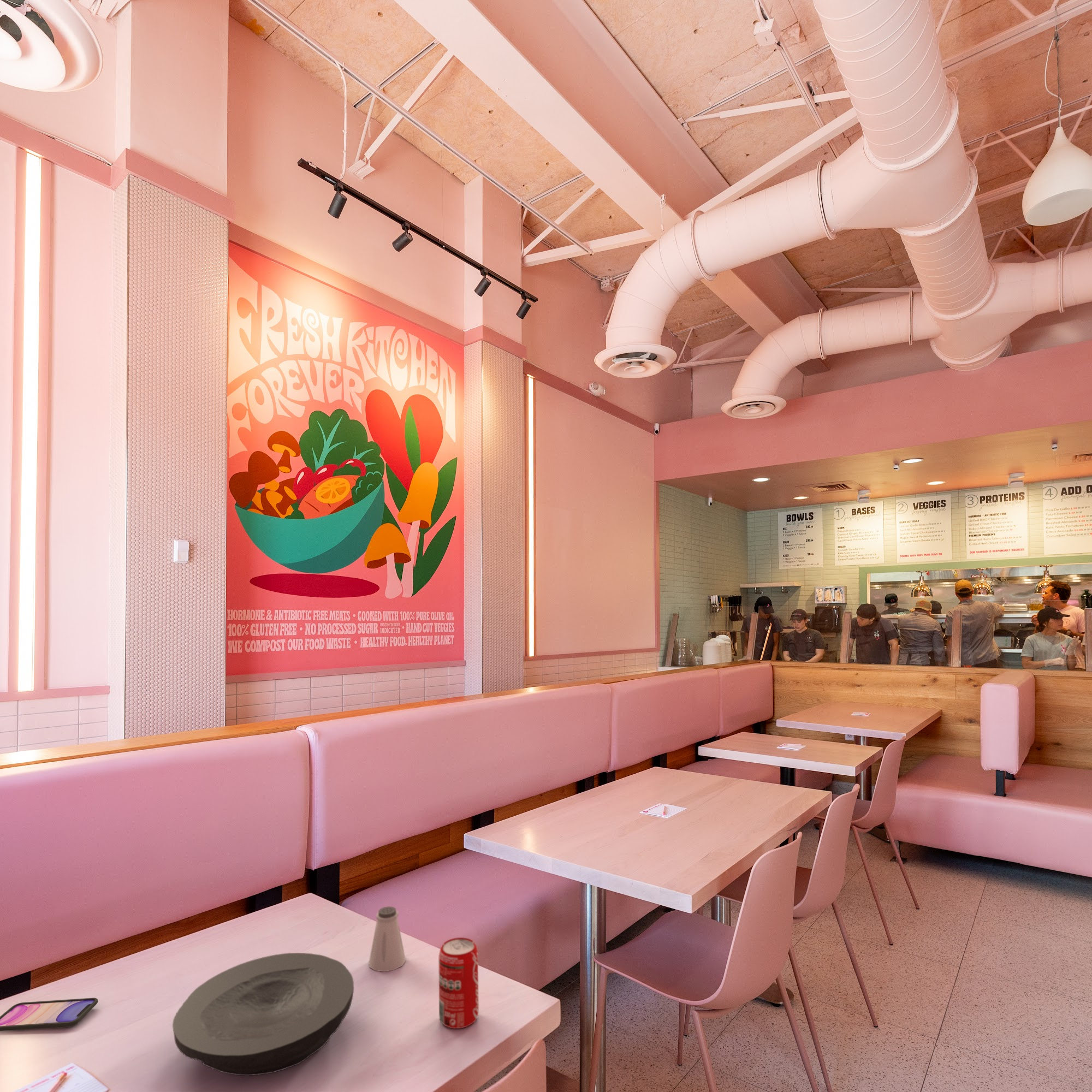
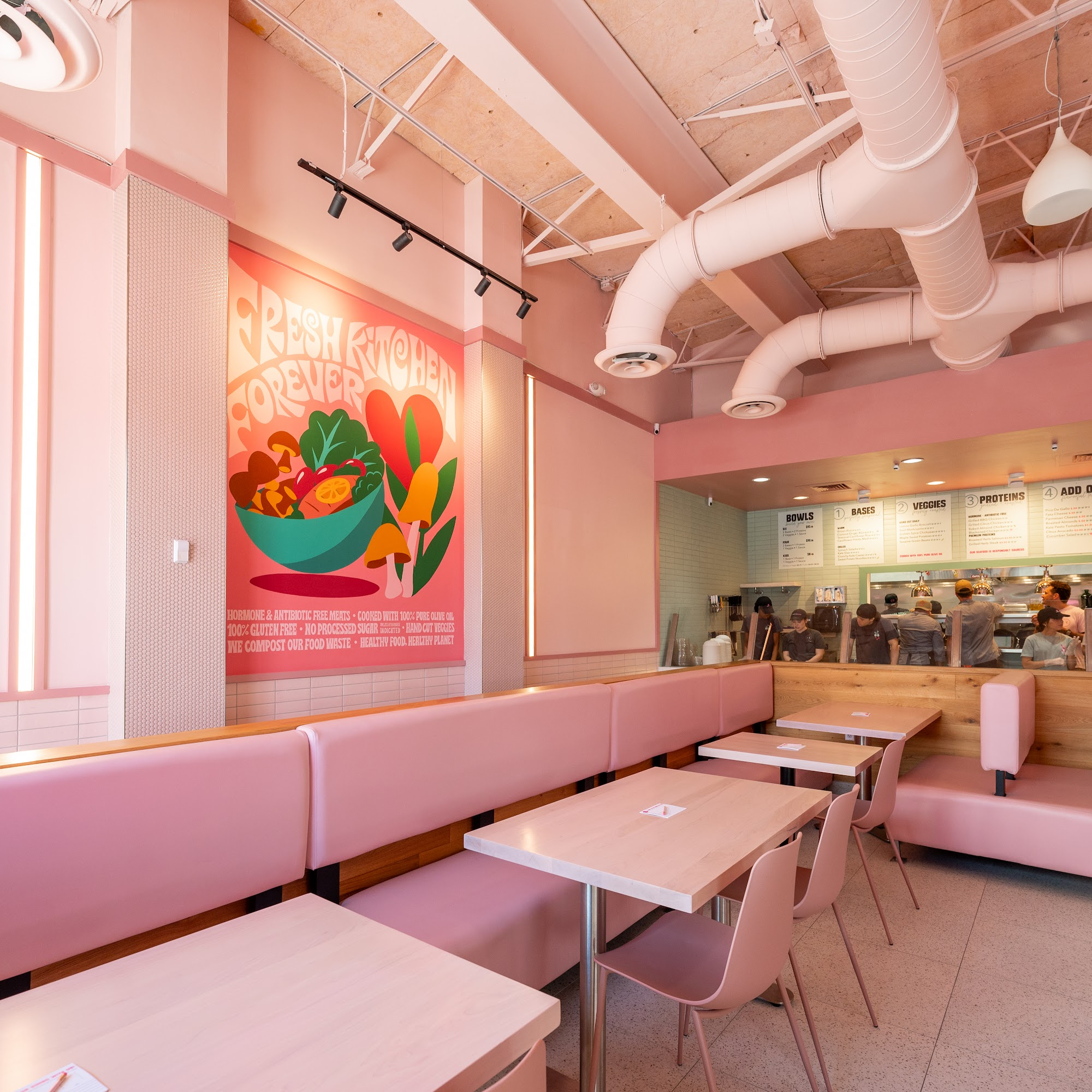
- smartphone [0,997,98,1031]
- beverage can [438,937,479,1029]
- saltshaker [368,906,406,972]
- plate [172,952,354,1076]
